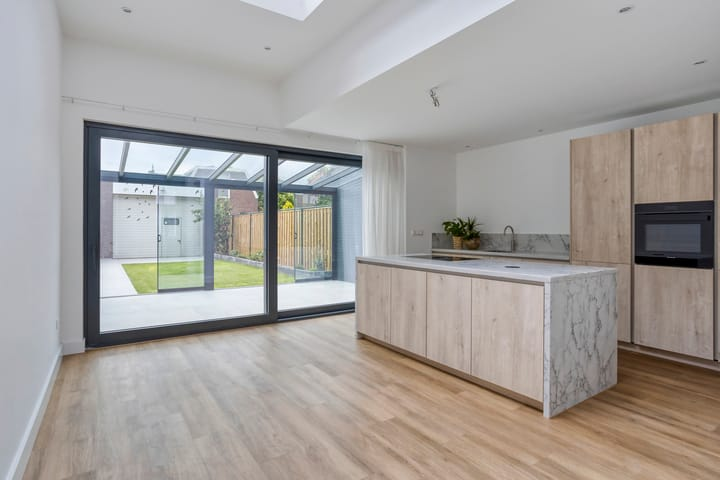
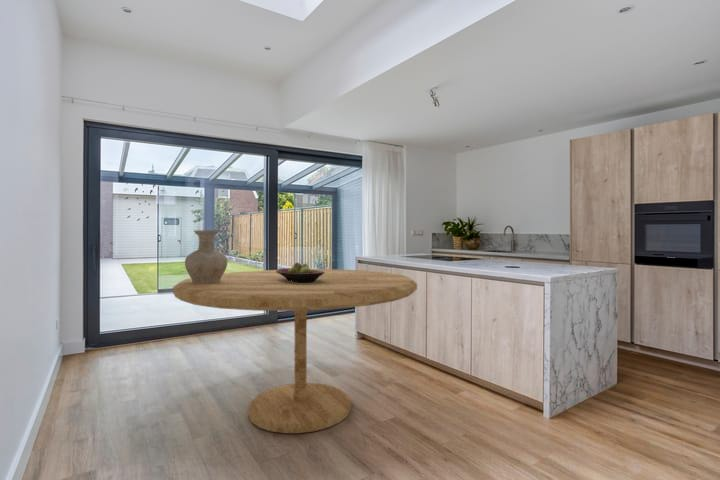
+ vase [184,229,228,283]
+ dining table [172,268,418,434]
+ fruit bowl [276,261,325,283]
